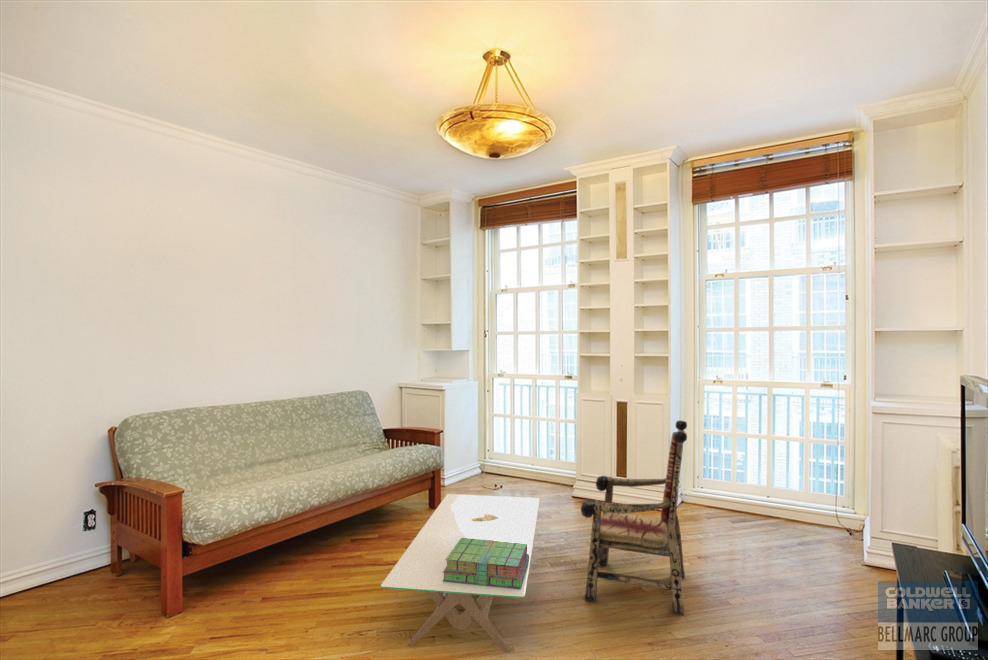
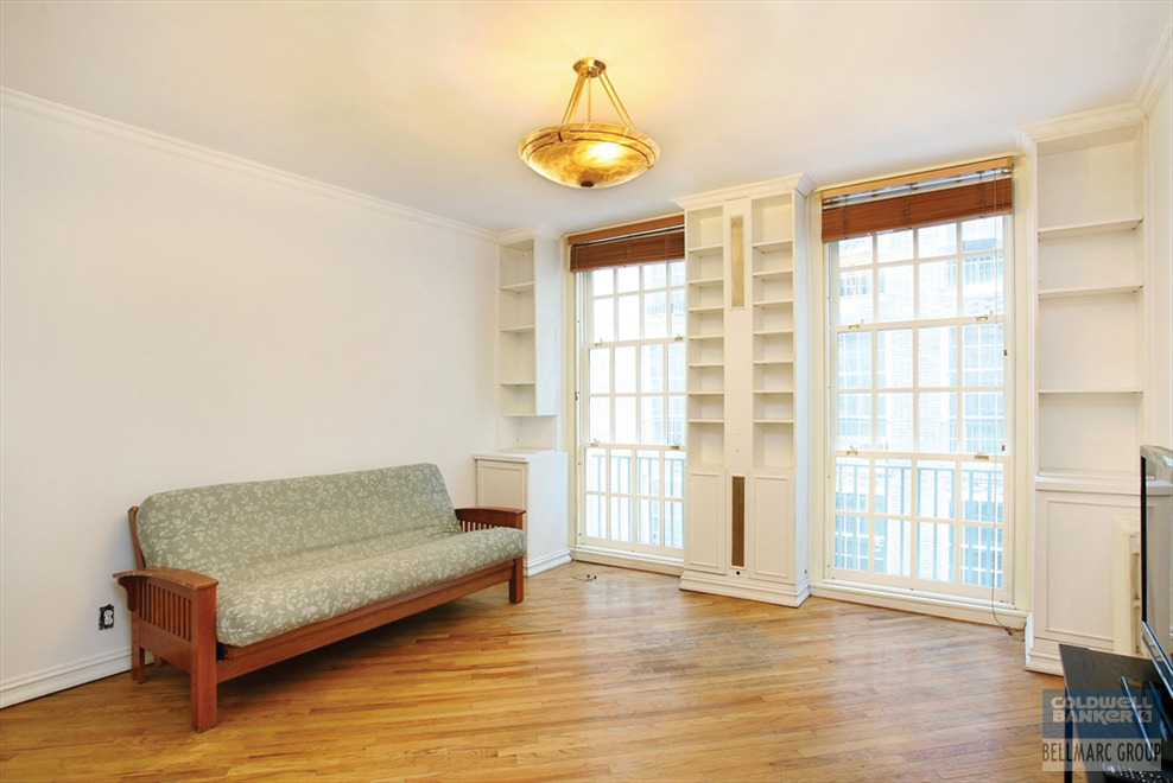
- decorative bowl [454,498,505,540]
- coffee table [380,493,541,654]
- stack of books [443,538,529,589]
- armchair [580,420,688,616]
